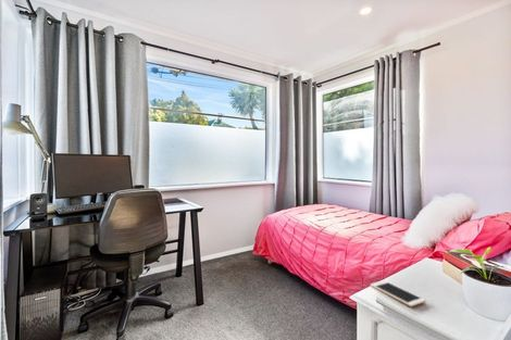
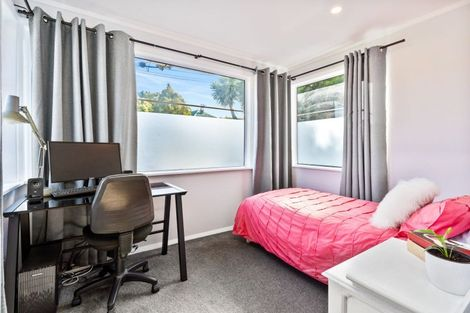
- cell phone [370,279,426,307]
